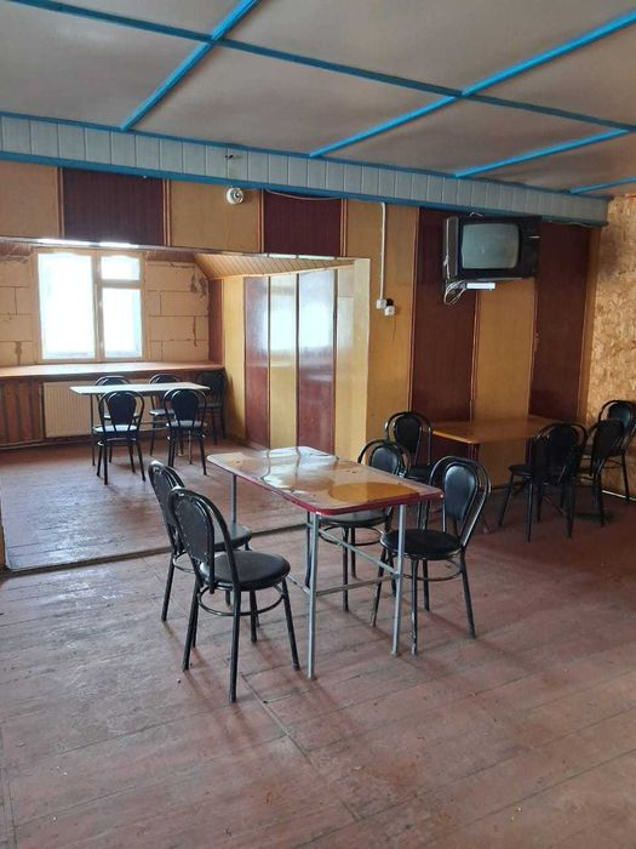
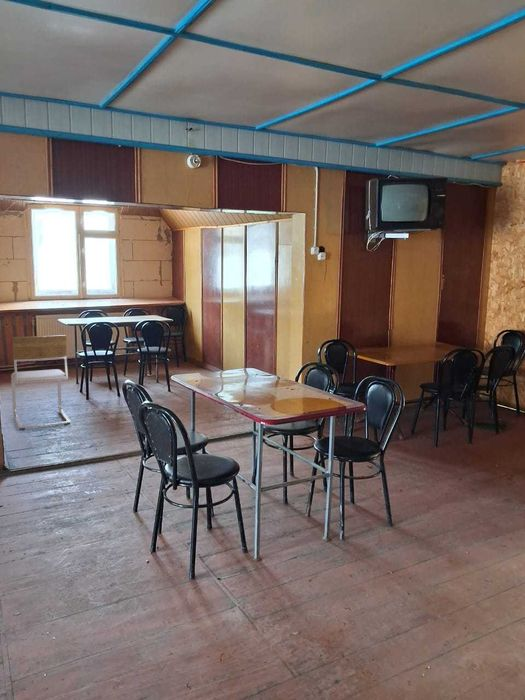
+ chair [10,334,72,431]
